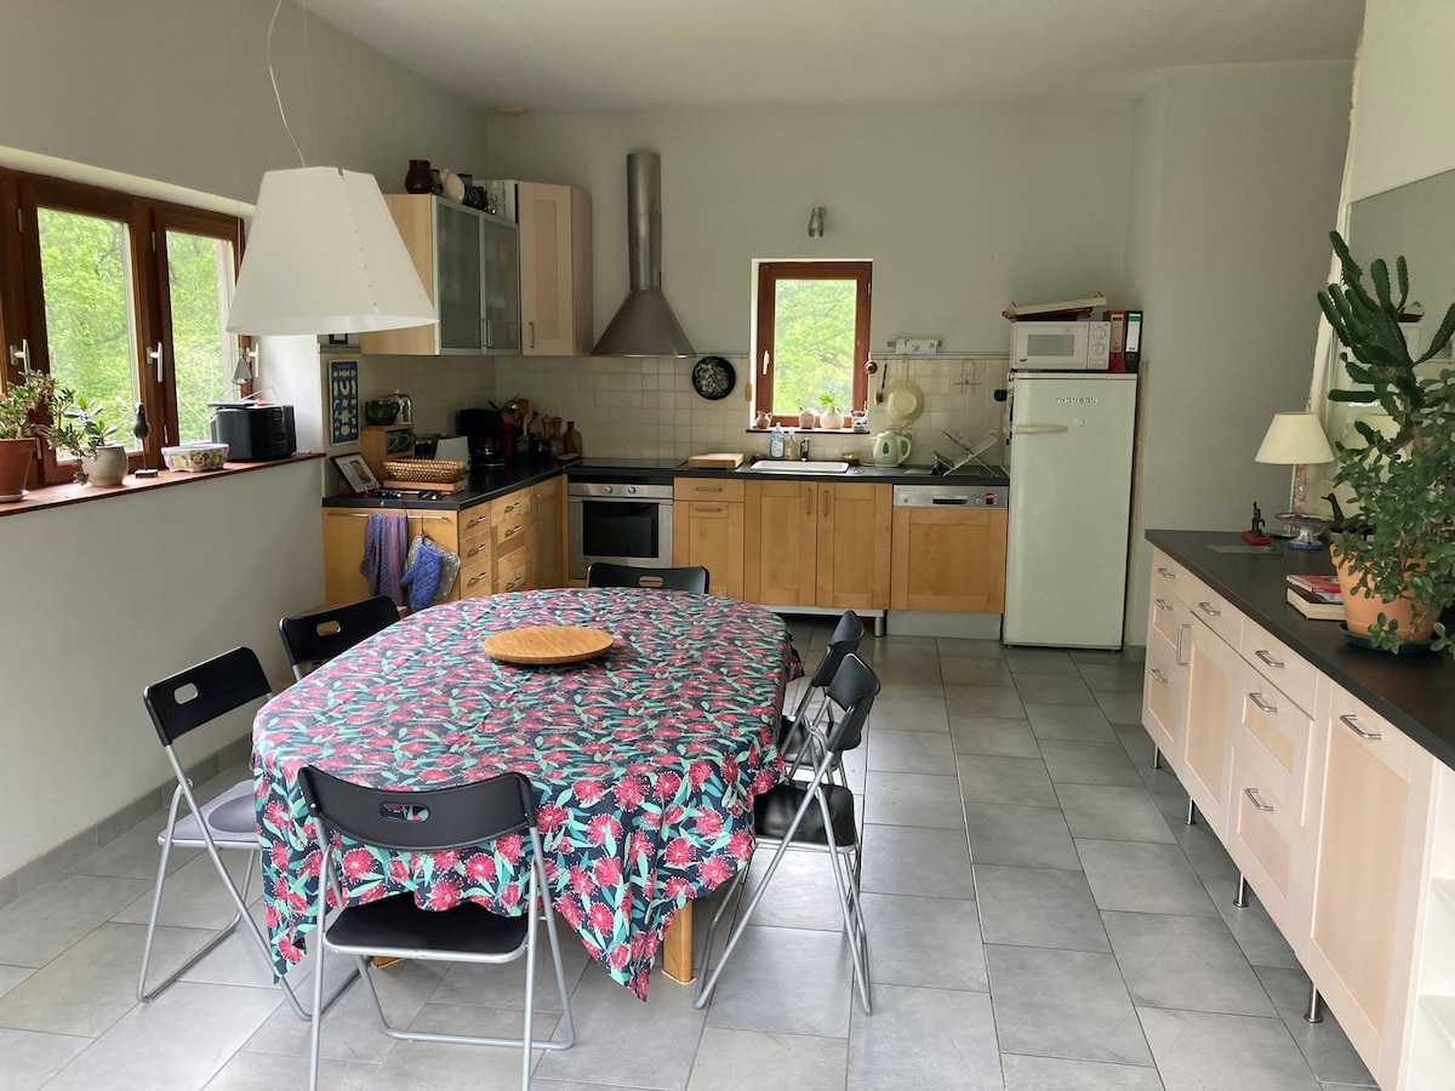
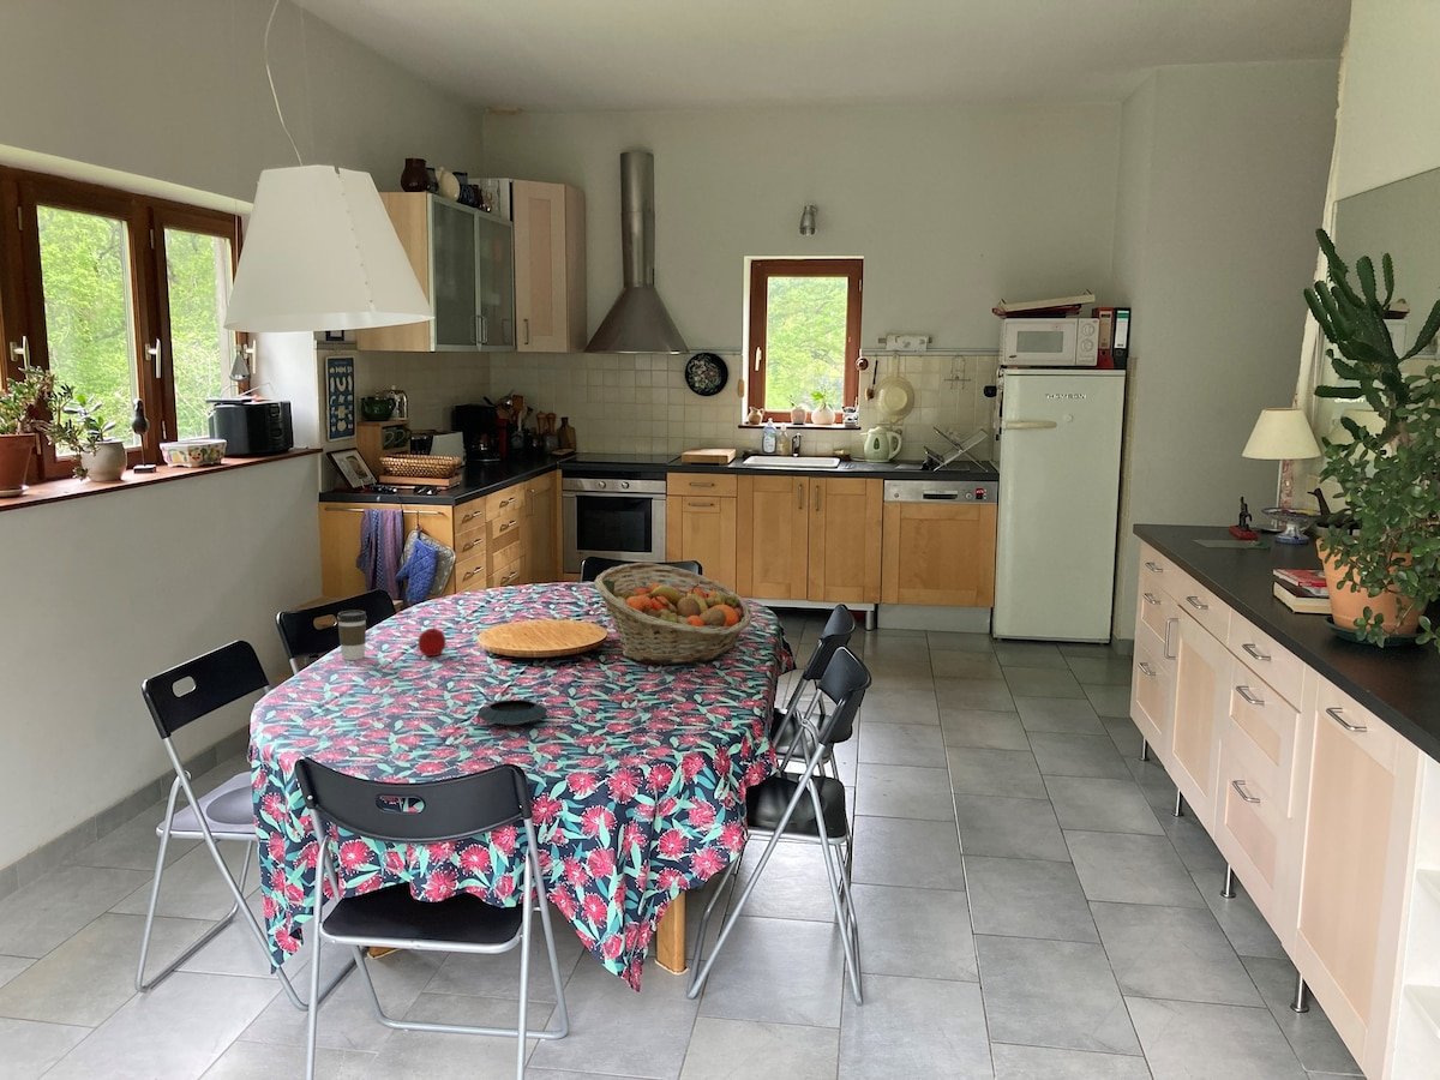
+ saucer [478,700,548,726]
+ apple [416,624,446,658]
+ coffee cup [336,610,368,661]
+ fruit basket [594,562,754,665]
